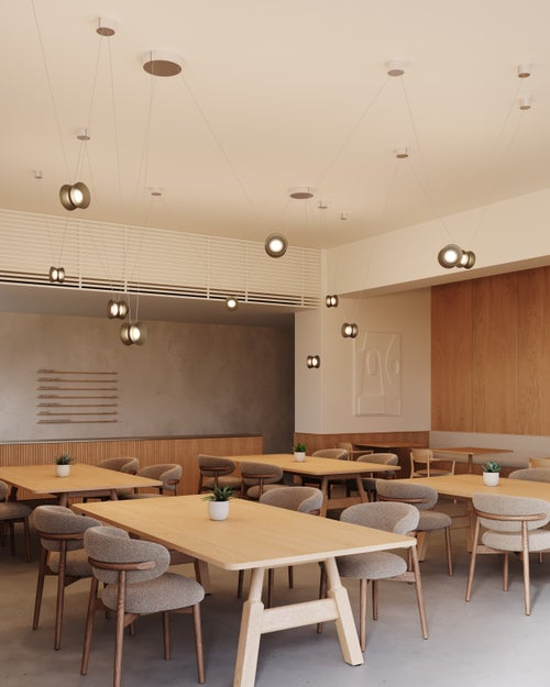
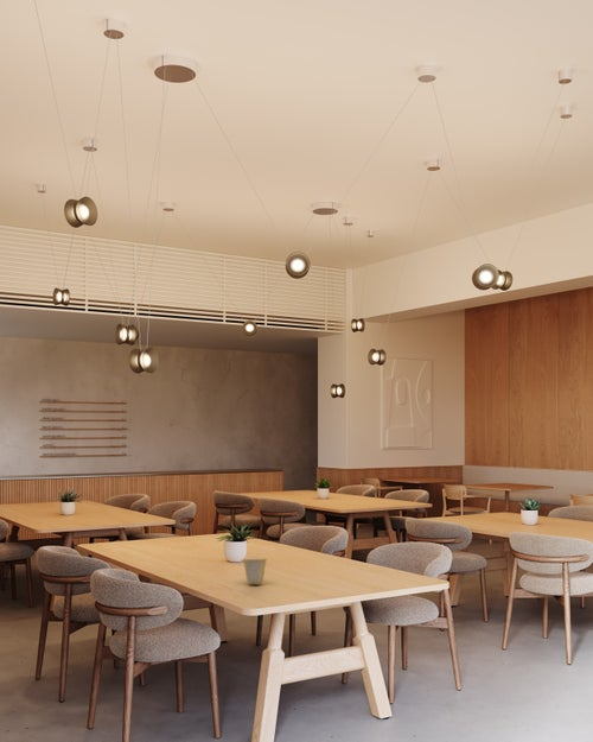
+ cup [241,557,268,585]
